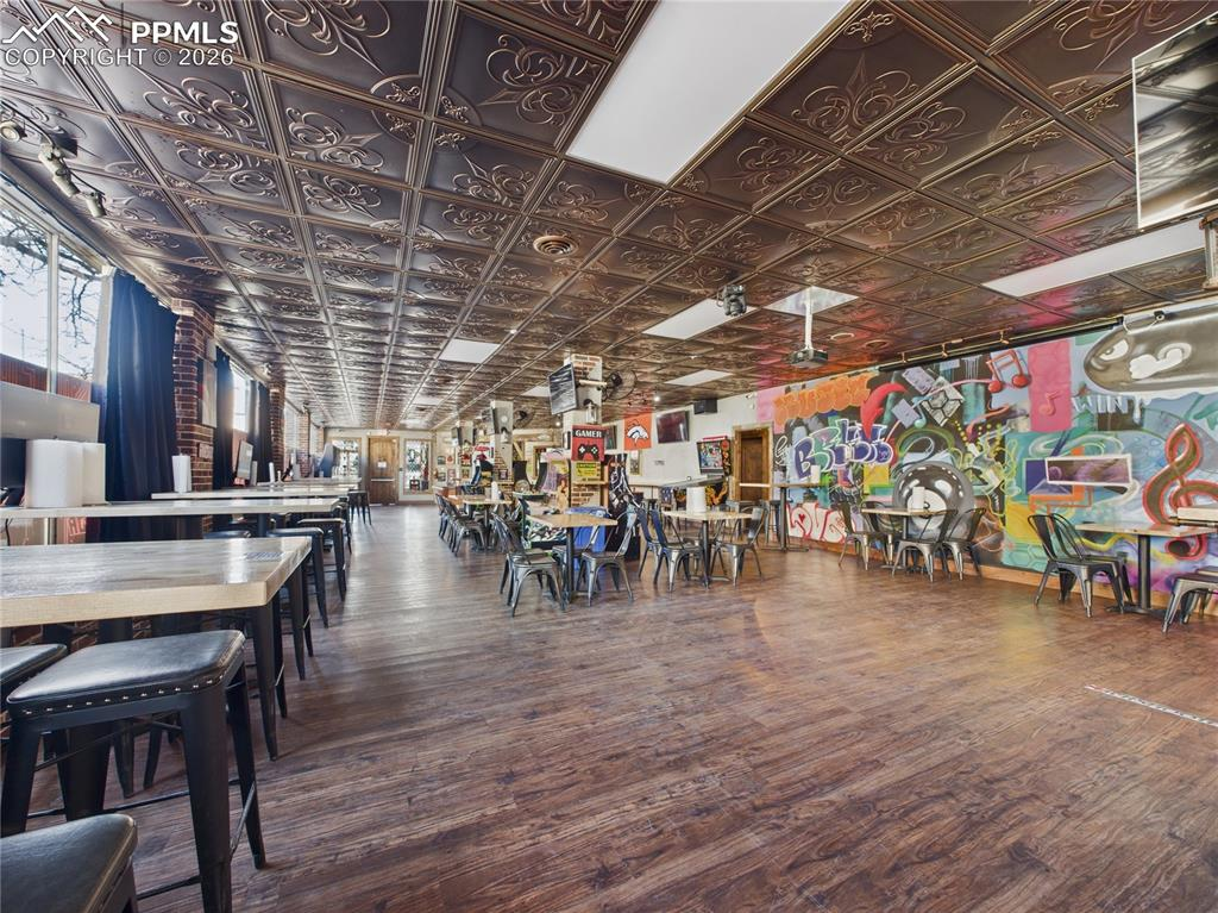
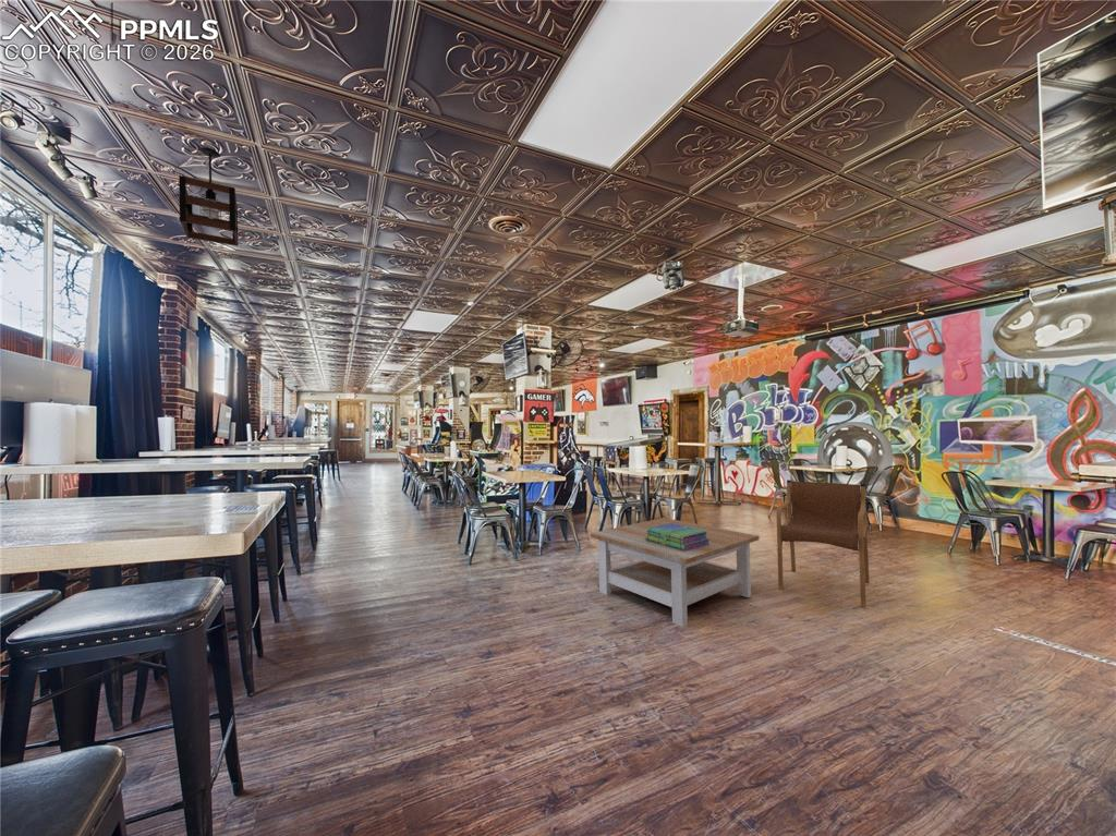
+ stack of books [645,523,709,552]
+ coffee table [590,517,761,628]
+ armchair [775,478,870,609]
+ pendant light [178,146,240,247]
